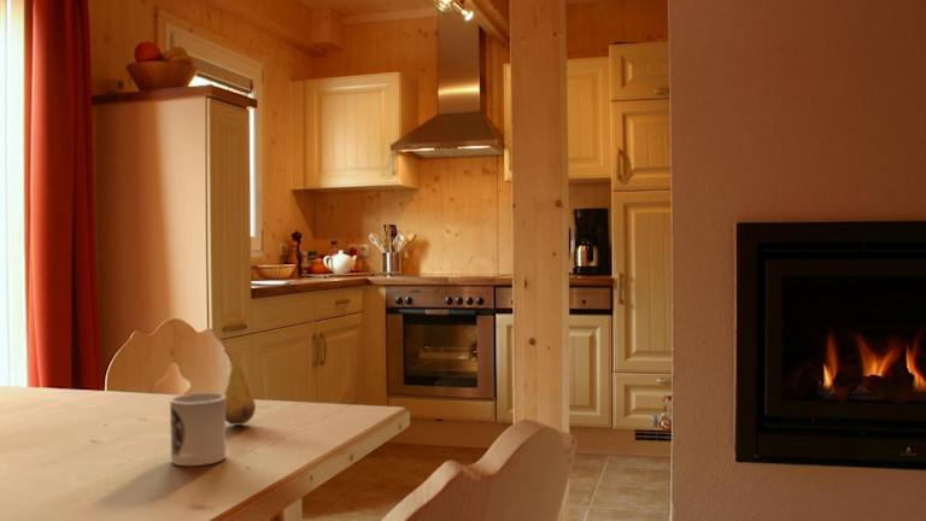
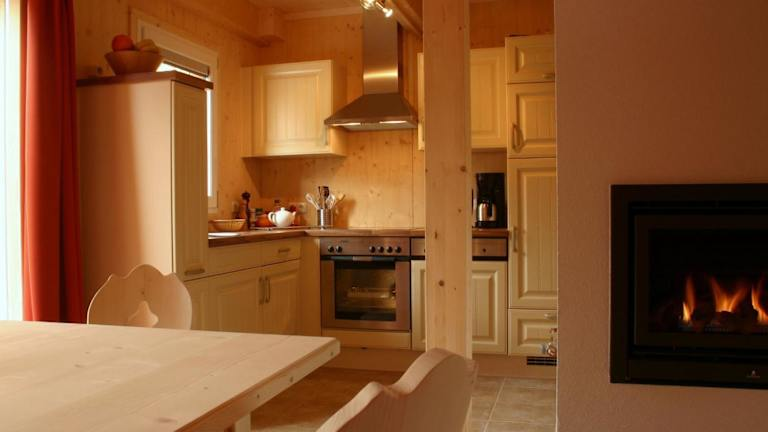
- fruit [222,349,257,426]
- cup [169,392,227,467]
